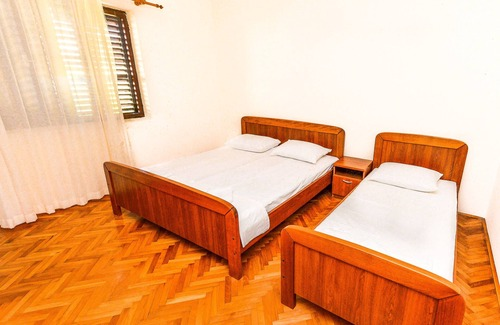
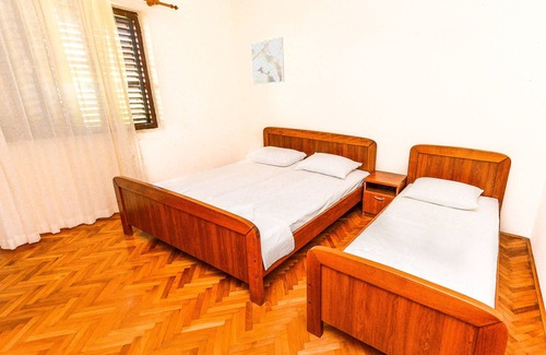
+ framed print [249,36,285,86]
